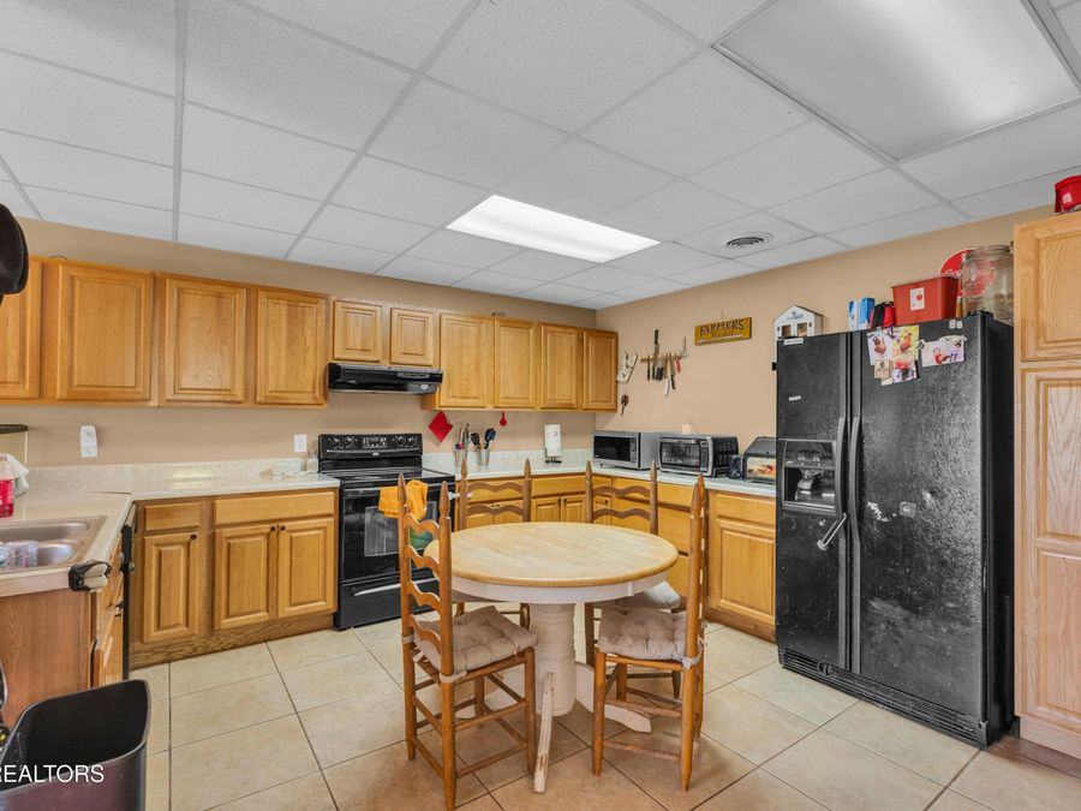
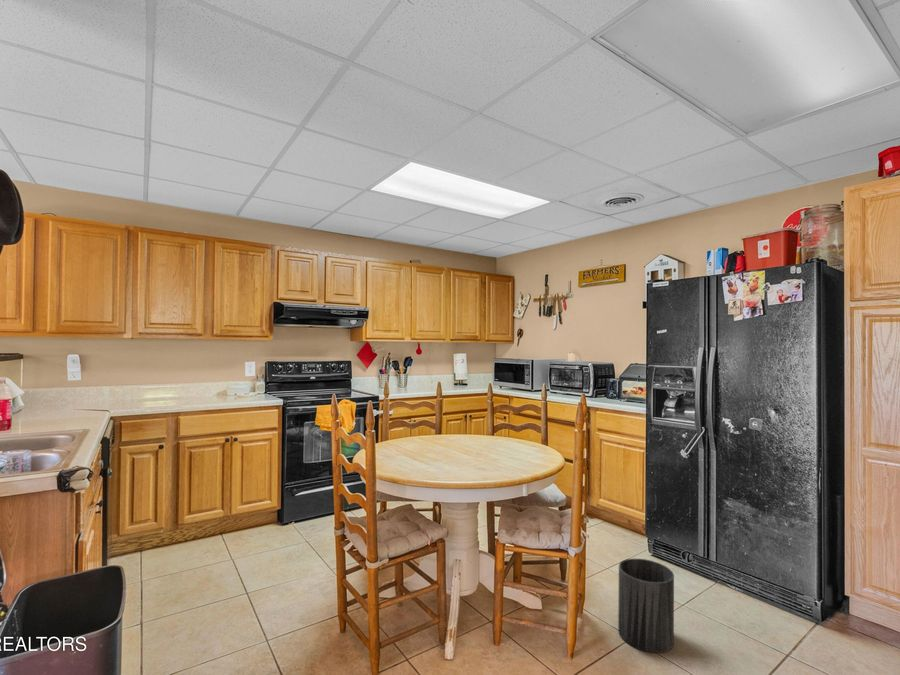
+ trash can [617,558,675,654]
